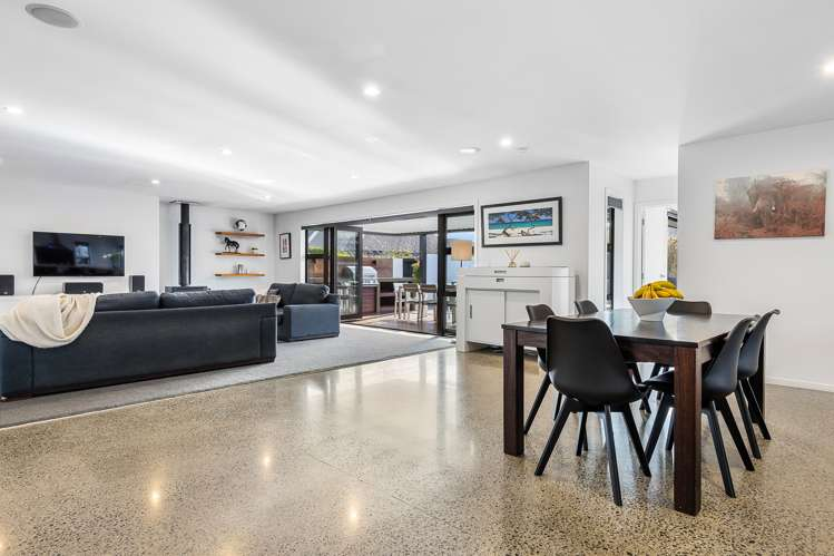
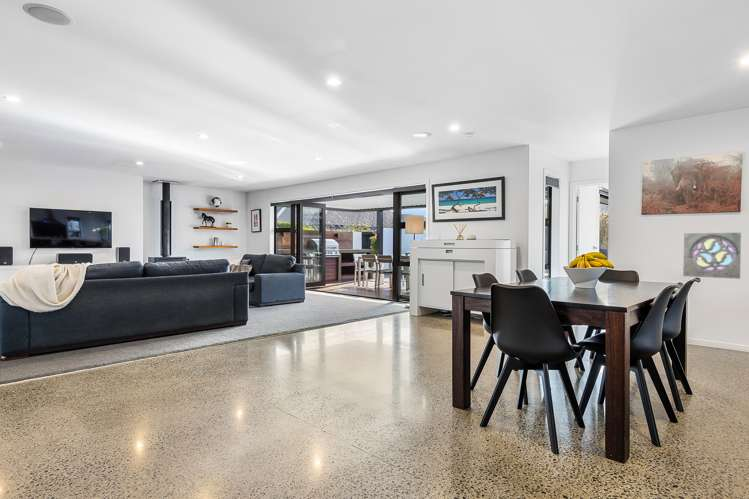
+ wall ornament [682,232,742,280]
